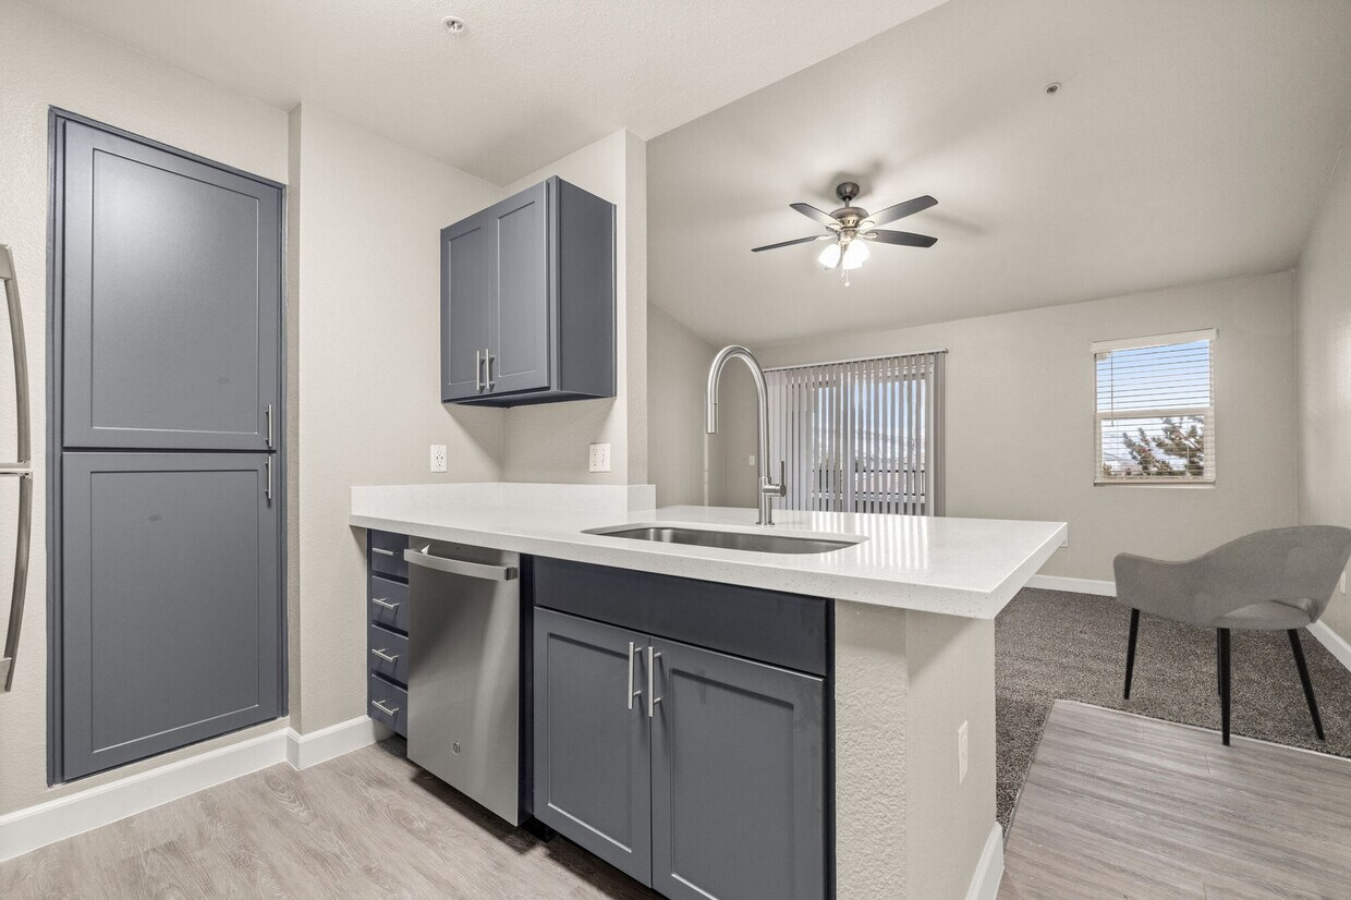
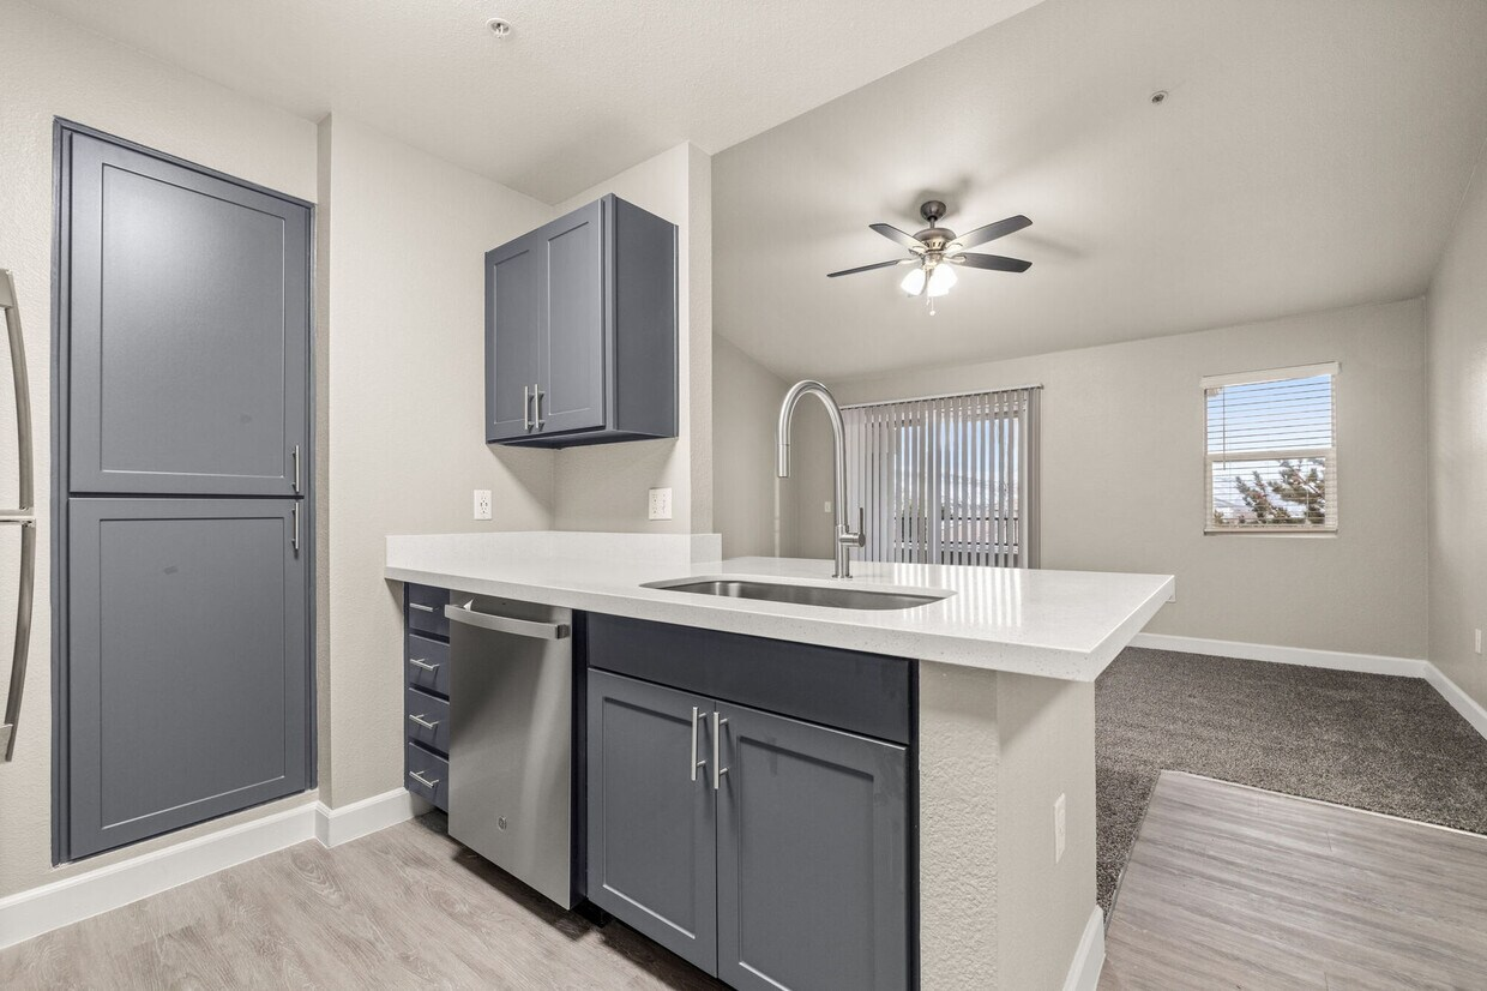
- armchair [1111,524,1351,746]
